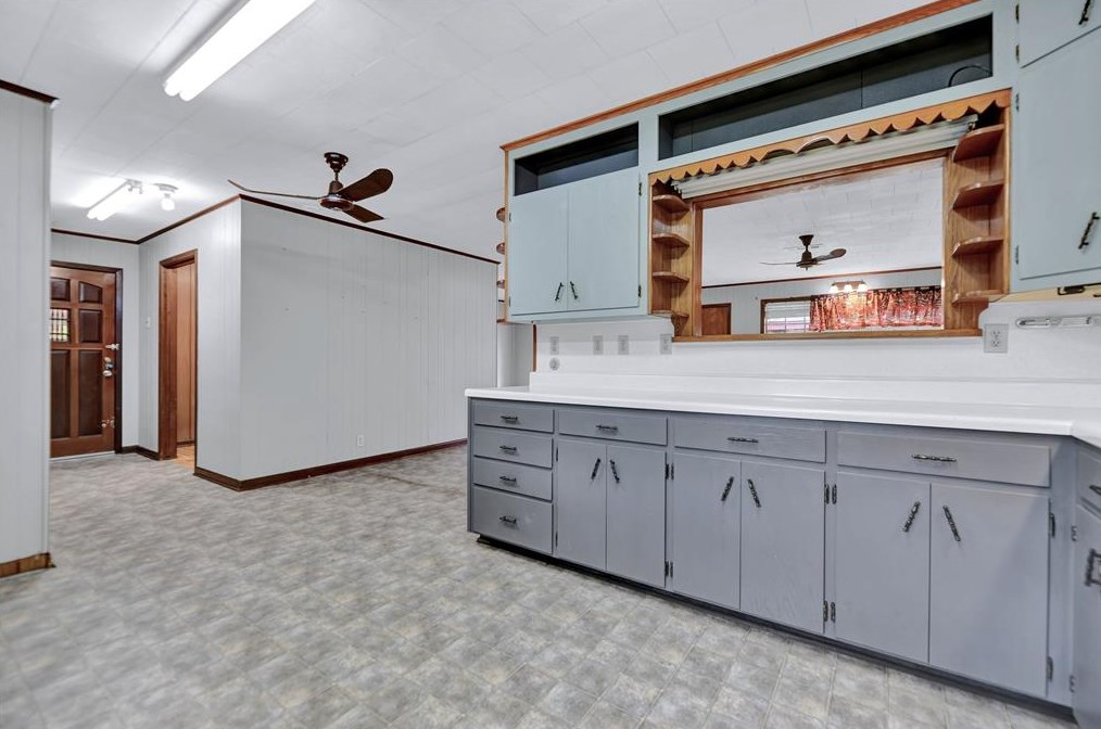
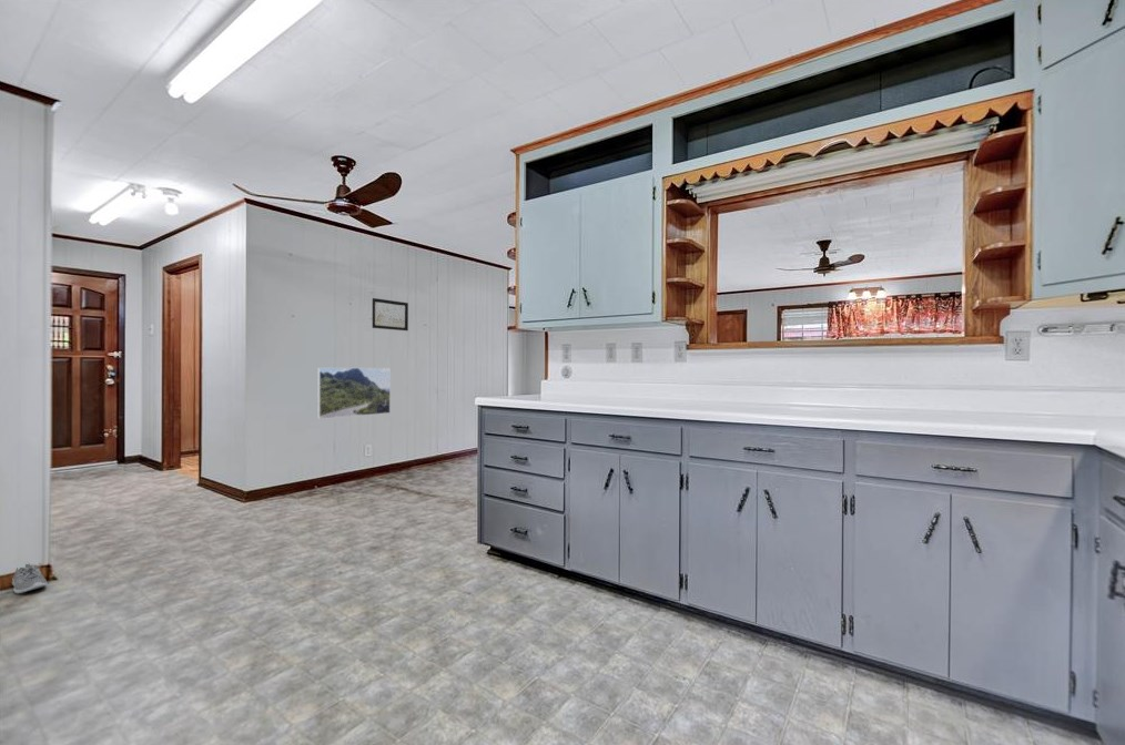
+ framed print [316,367,392,420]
+ sneaker [11,562,49,594]
+ wall art [372,297,409,331]
